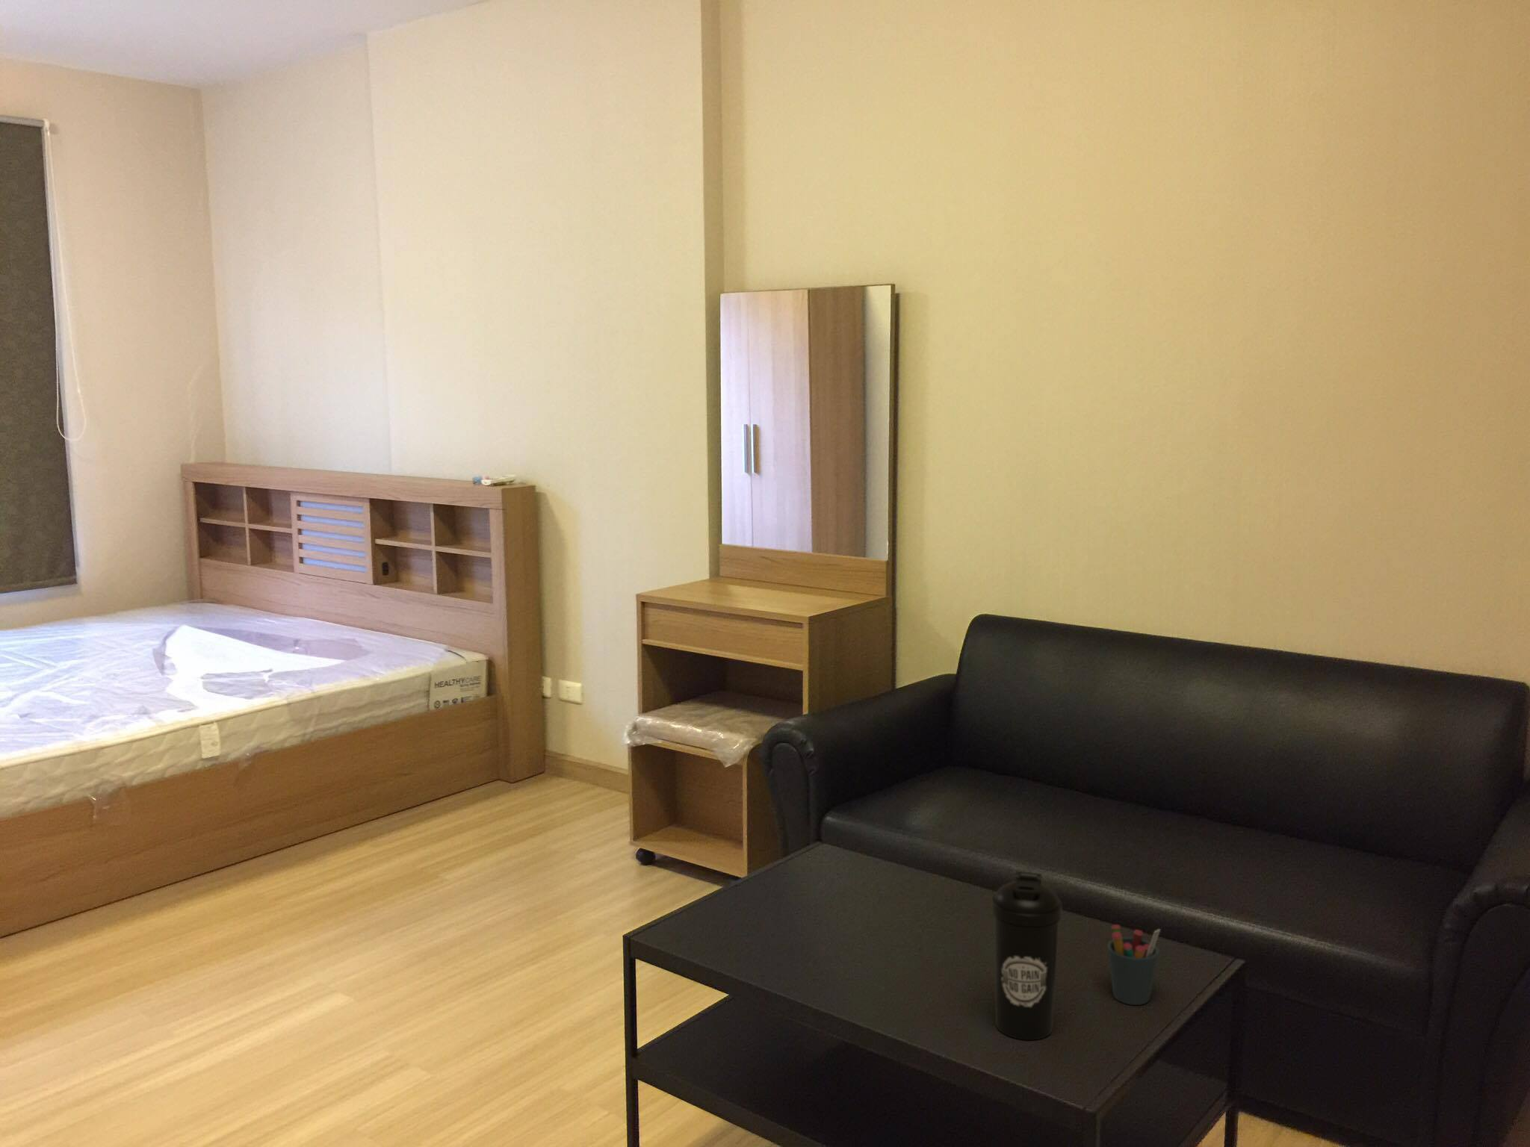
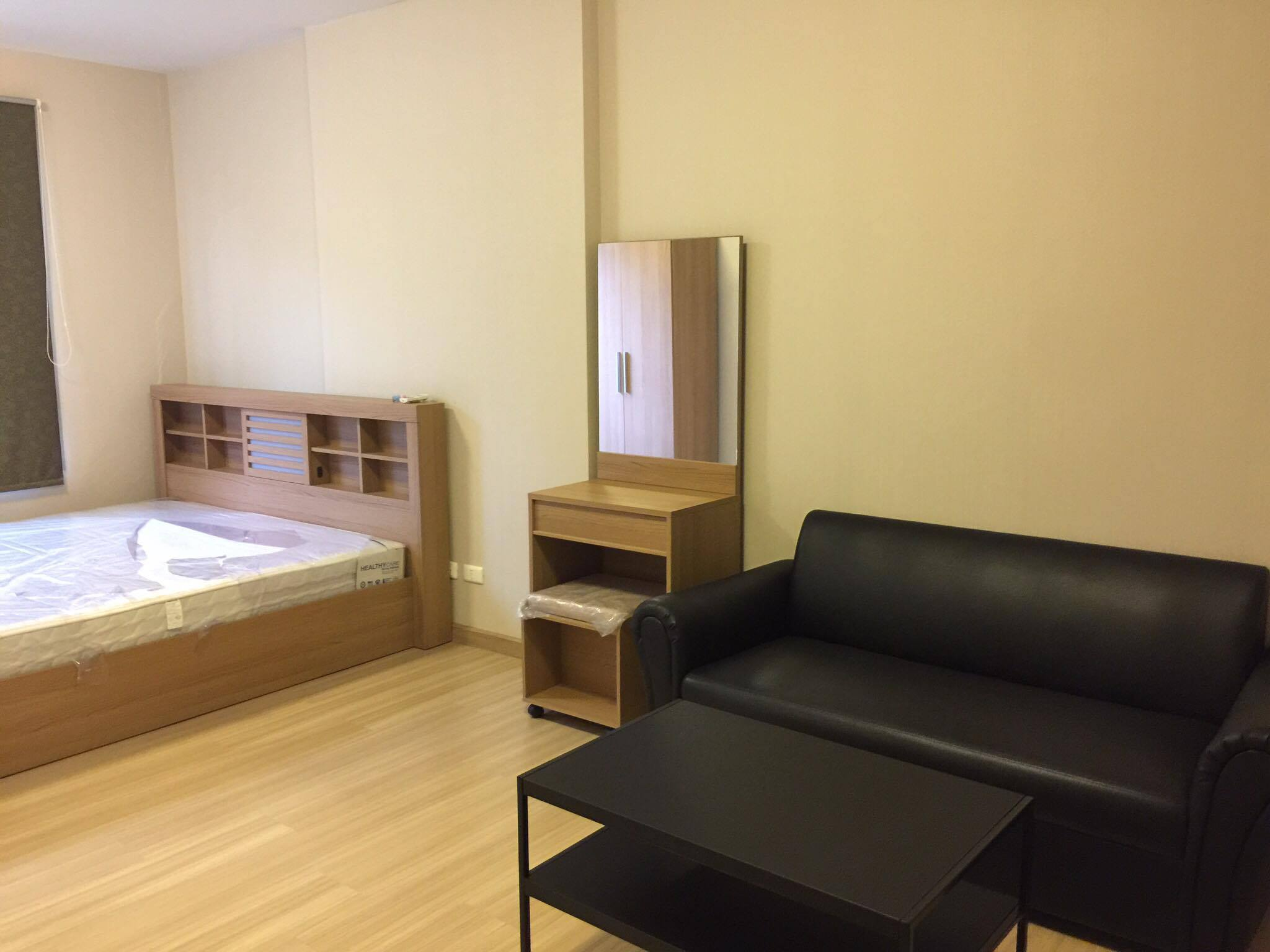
- pen holder [1106,924,1161,1006]
- water bottle [991,871,1063,1041]
